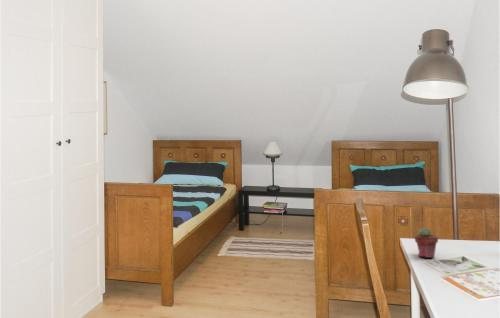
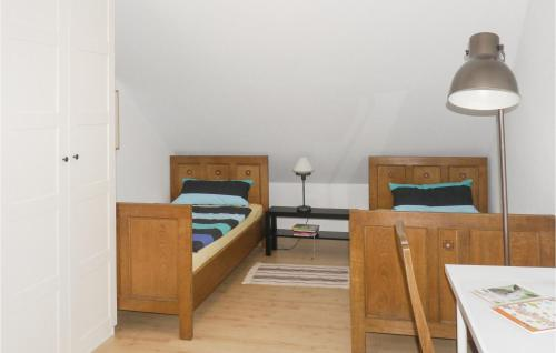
- potted succulent [413,227,439,259]
